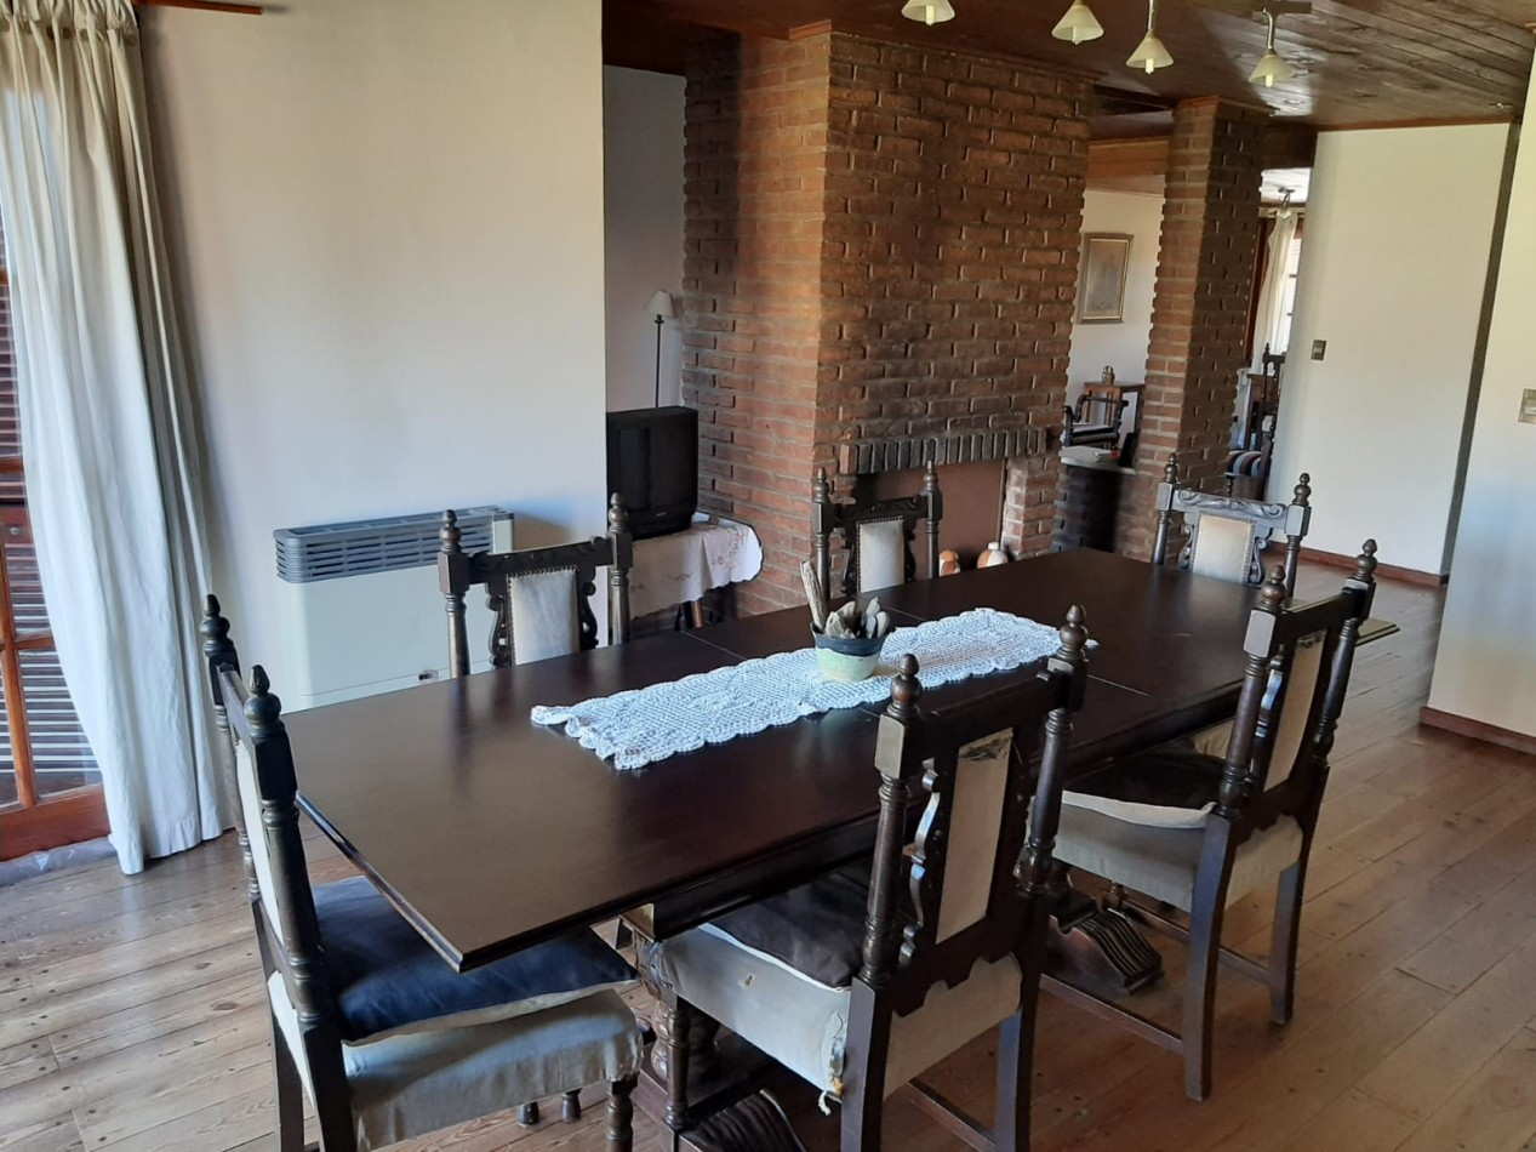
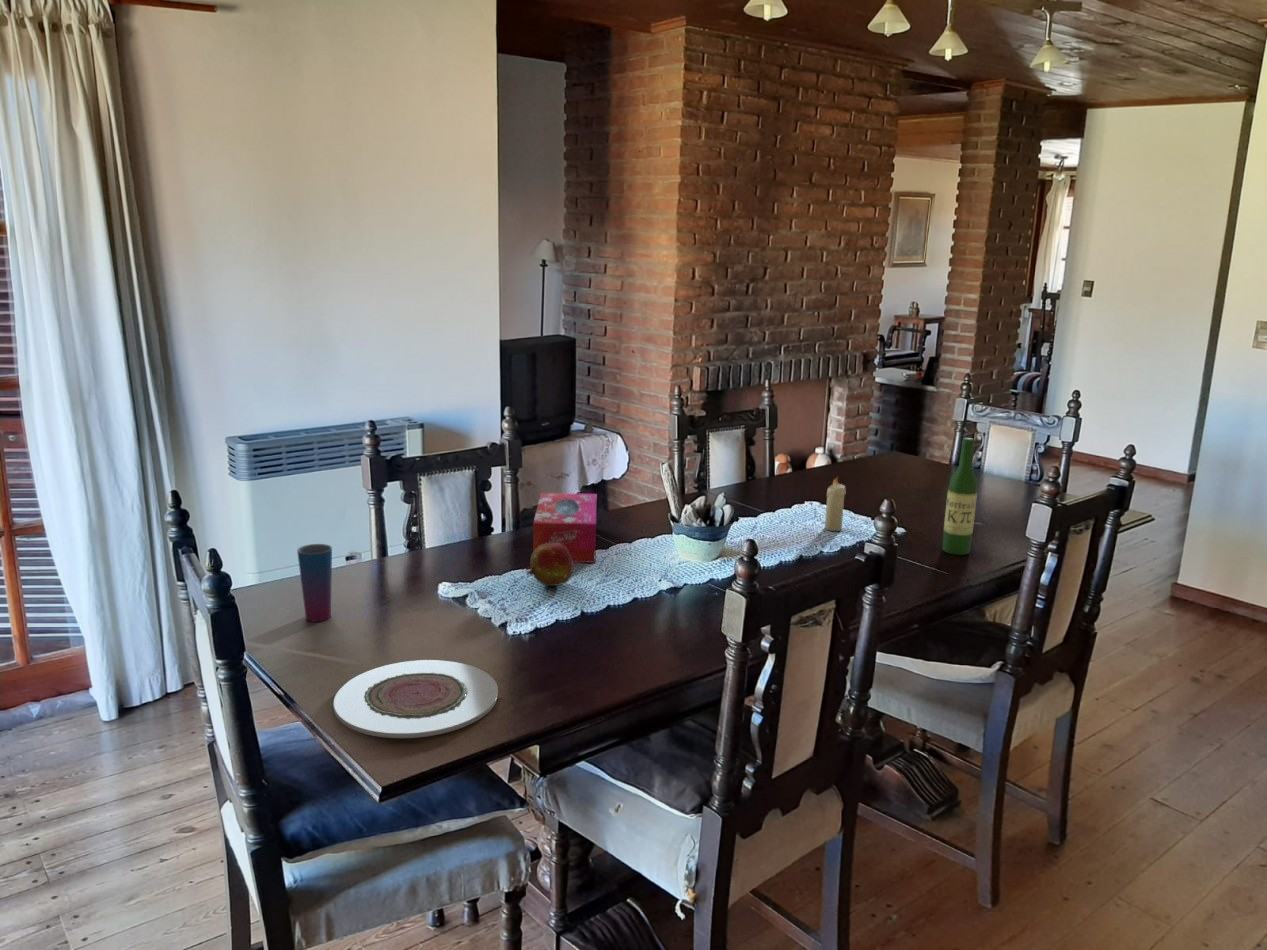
+ cup [296,543,333,622]
+ fruit [524,543,574,587]
+ wine bottle [941,437,978,556]
+ plate [332,659,499,739]
+ candle [824,476,847,532]
+ tissue box [532,492,598,564]
